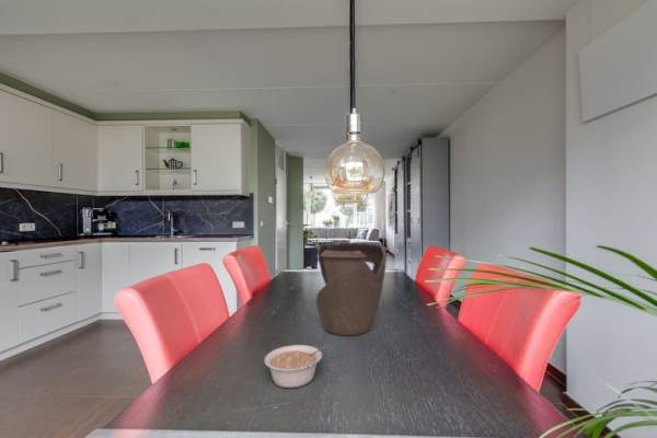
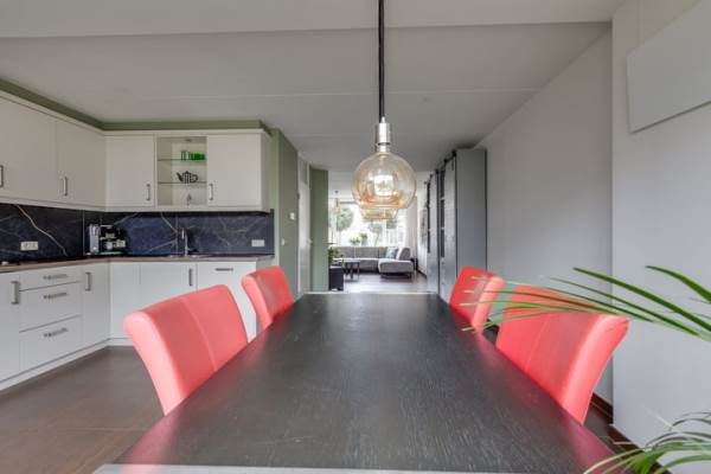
- legume [263,342,332,389]
- decorative bowl [311,242,390,337]
